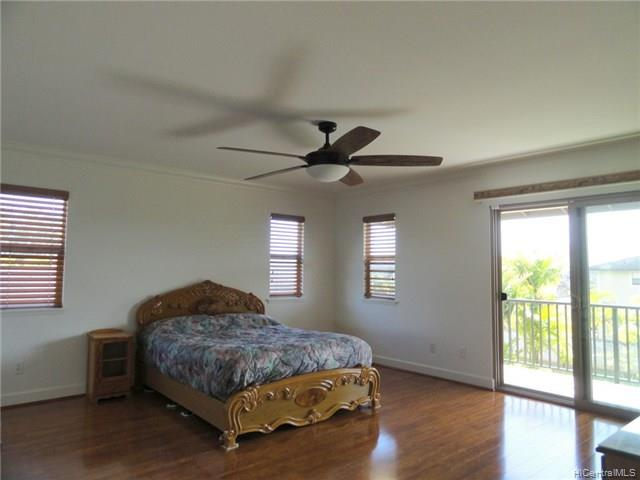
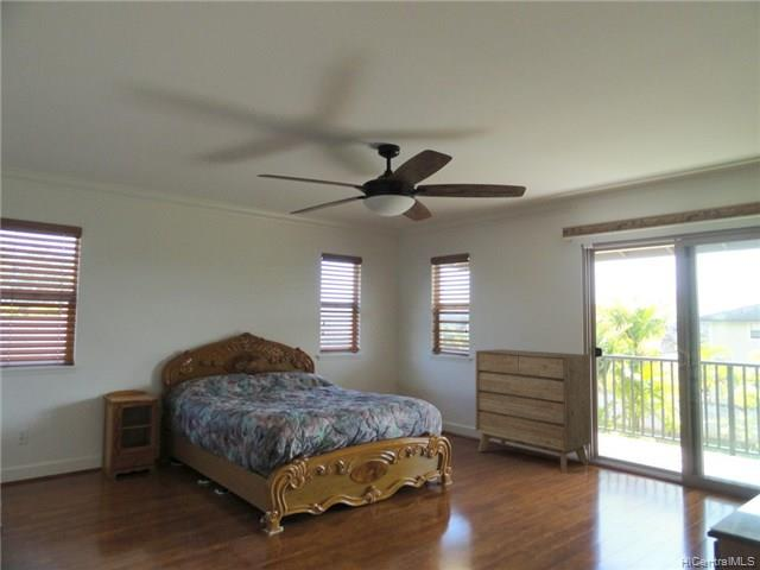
+ dresser [475,348,593,475]
